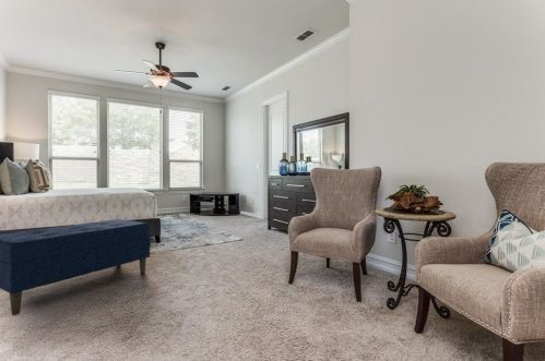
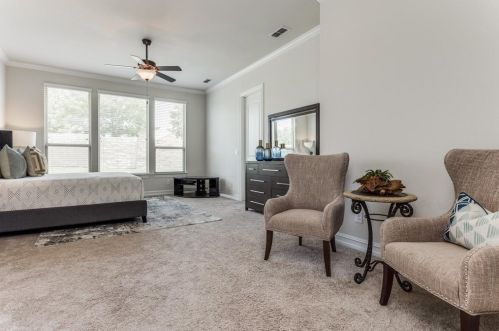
- bench [0,218,151,316]
